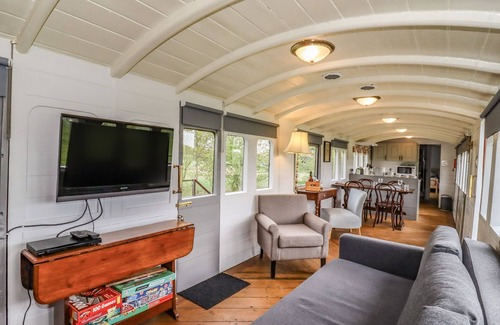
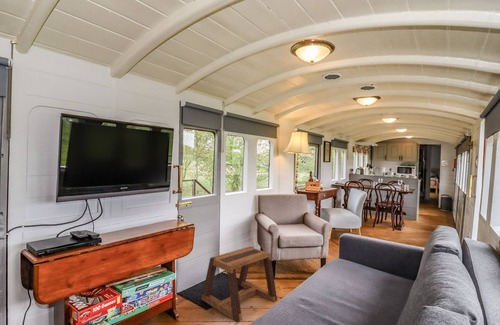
+ stool [200,246,278,324]
